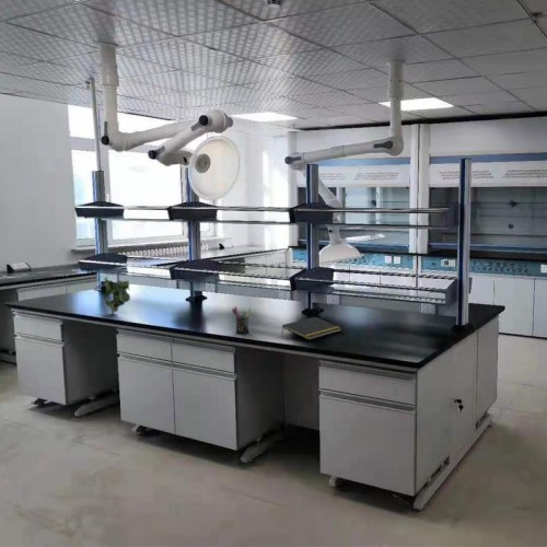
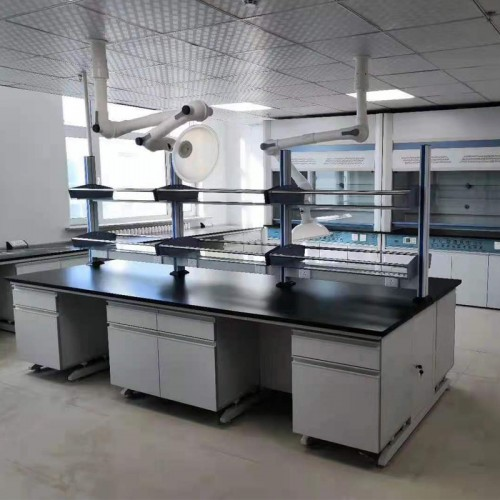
- notepad [281,316,341,341]
- flowering plant [103,276,131,314]
- pen holder [231,305,252,335]
